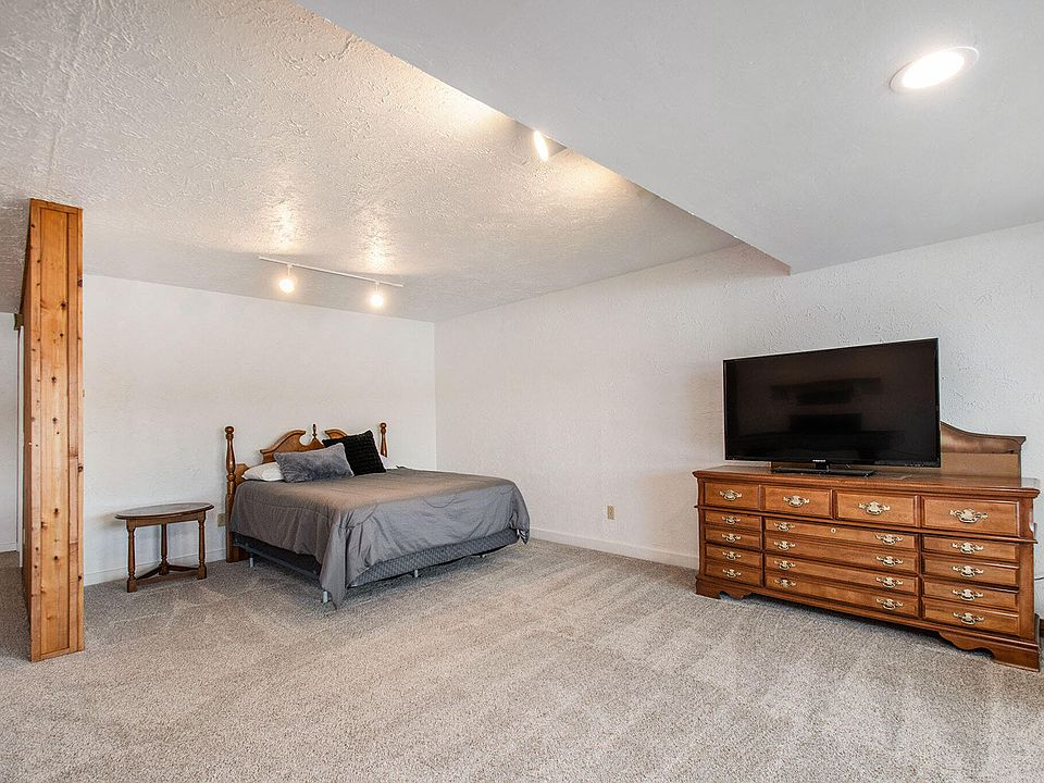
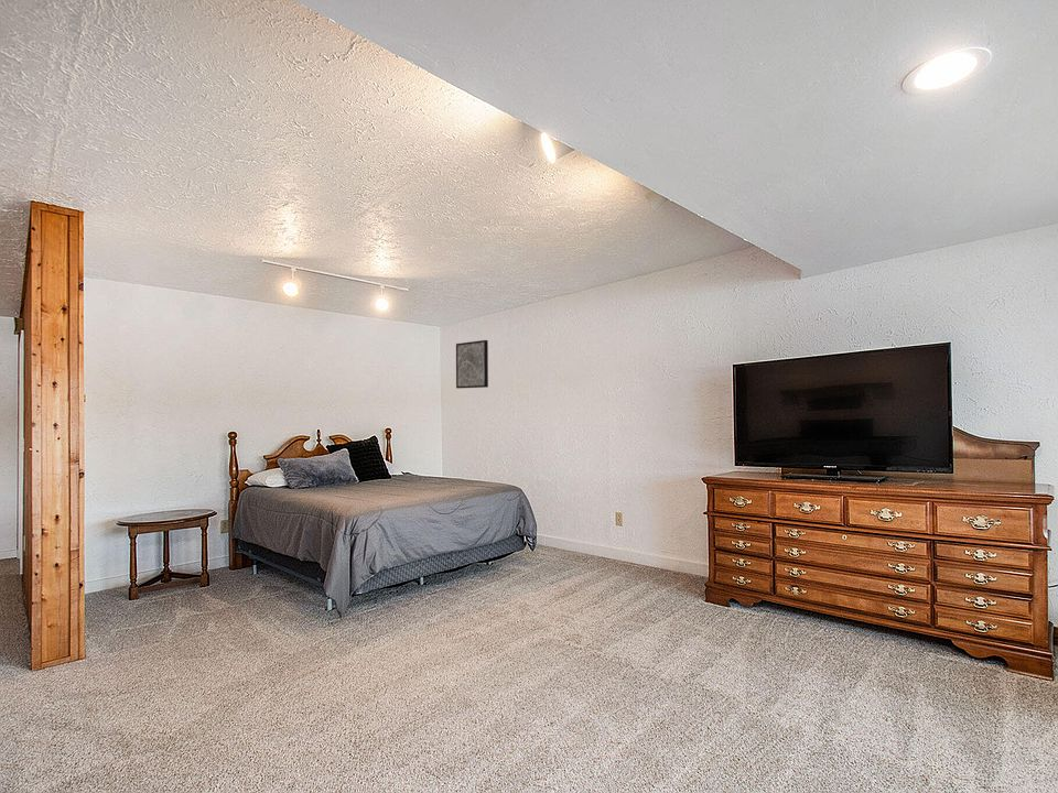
+ wall art [455,339,489,390]
